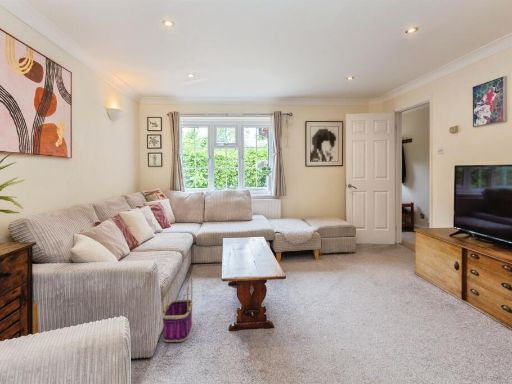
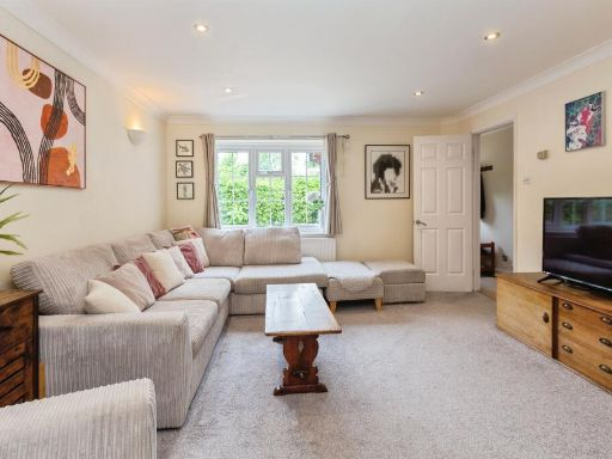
- basket [161,276,194,343]
